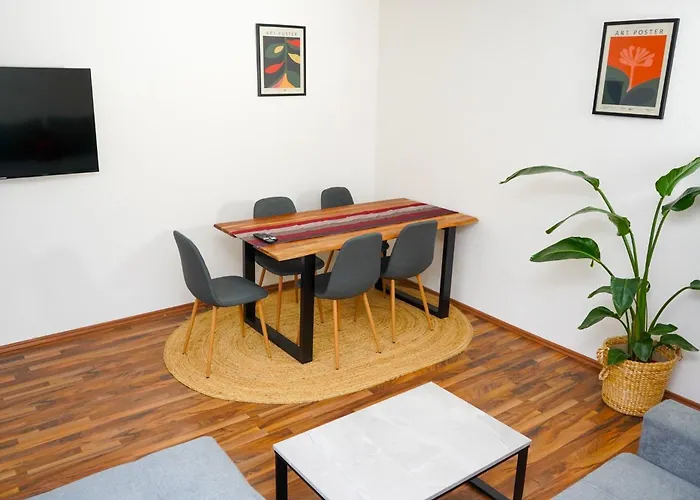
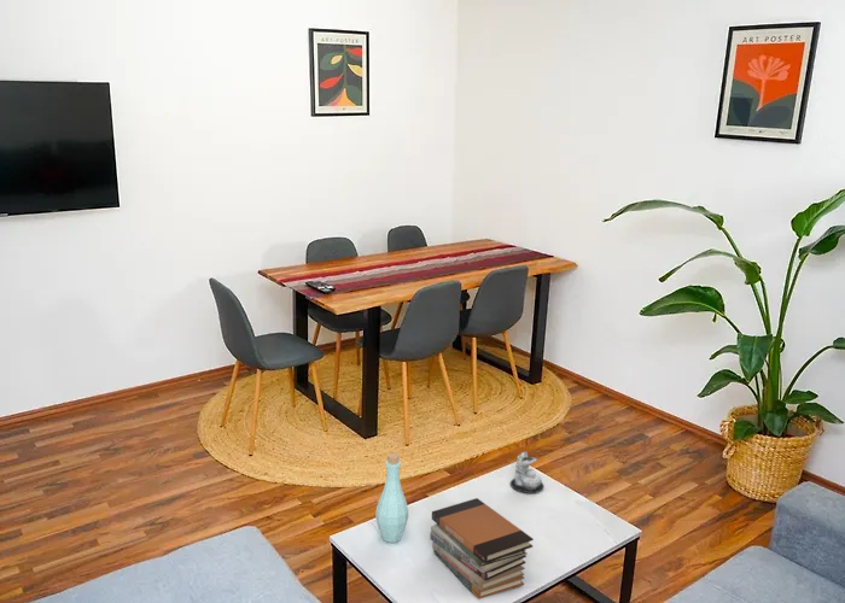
+ book stack [429,497,535,601]
+ candle [509,450,546,494]
+ bottle [374,452,409,544]
